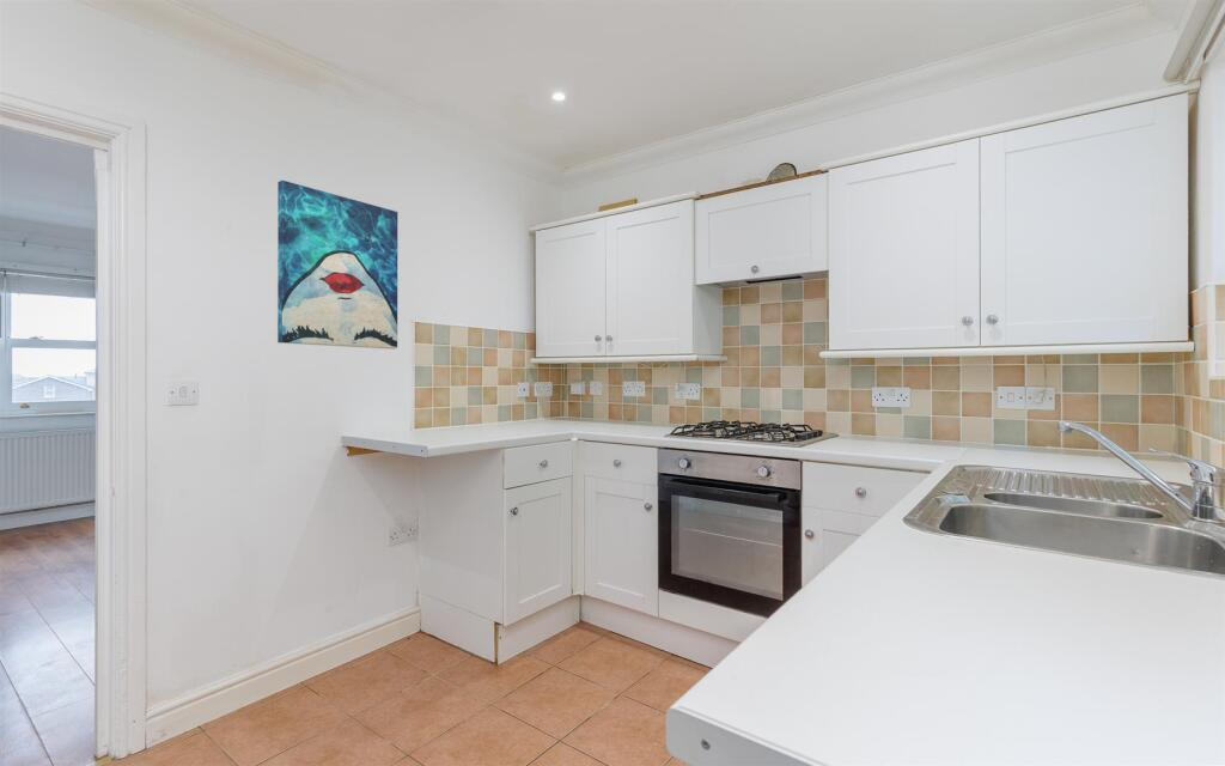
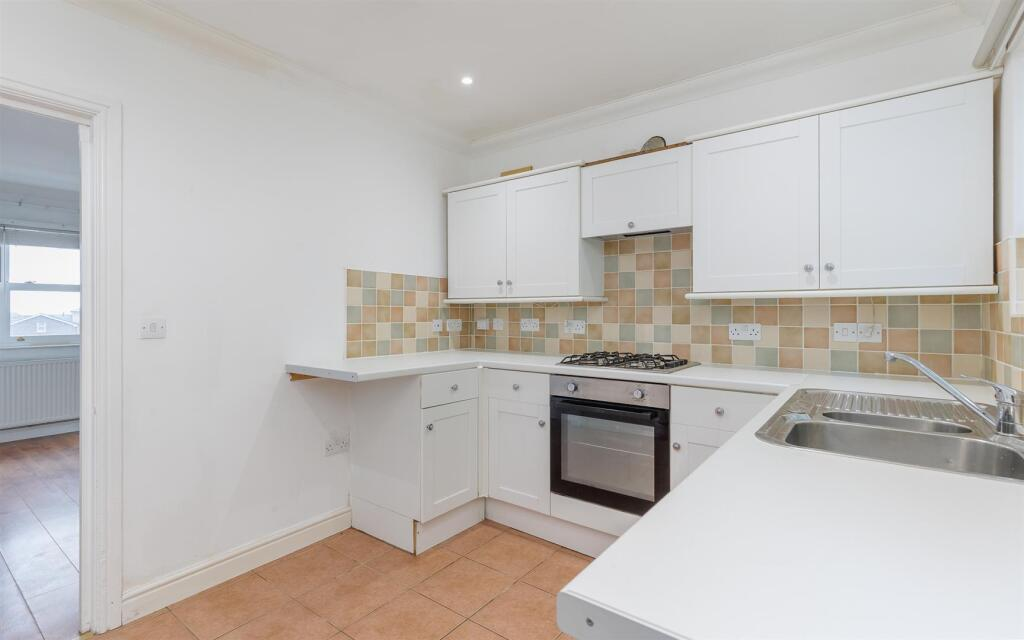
- wall art [276,180,398,351]
